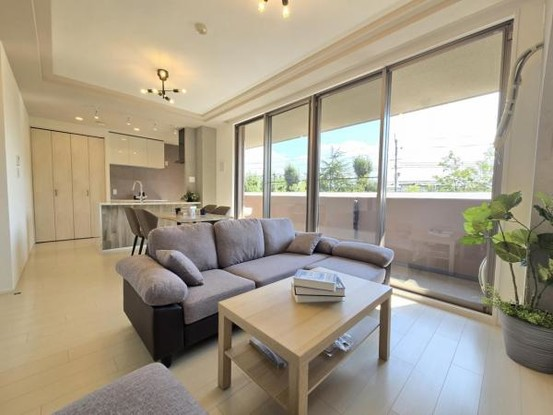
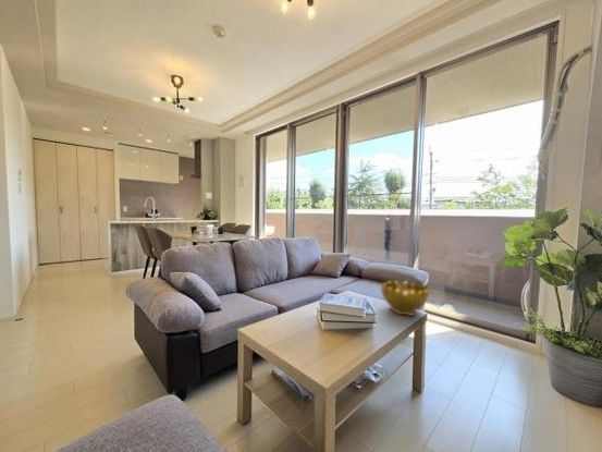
+ decorative bowl [380,279,430,317]
